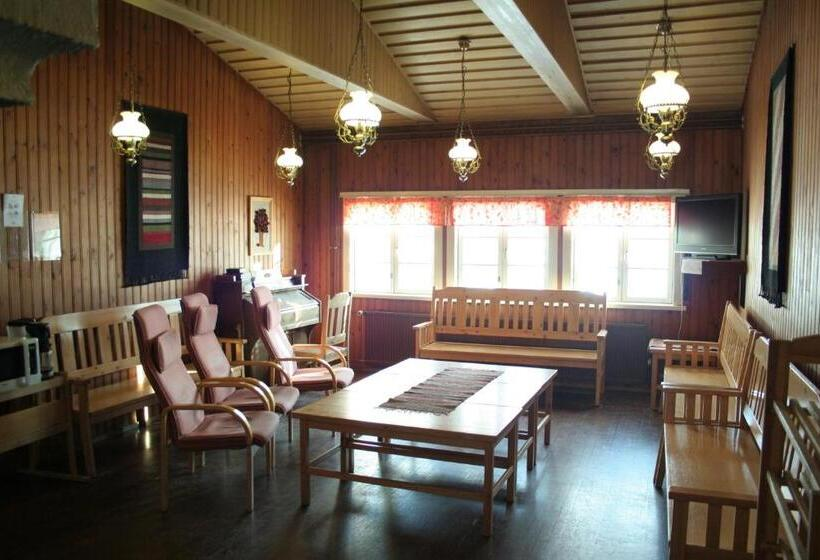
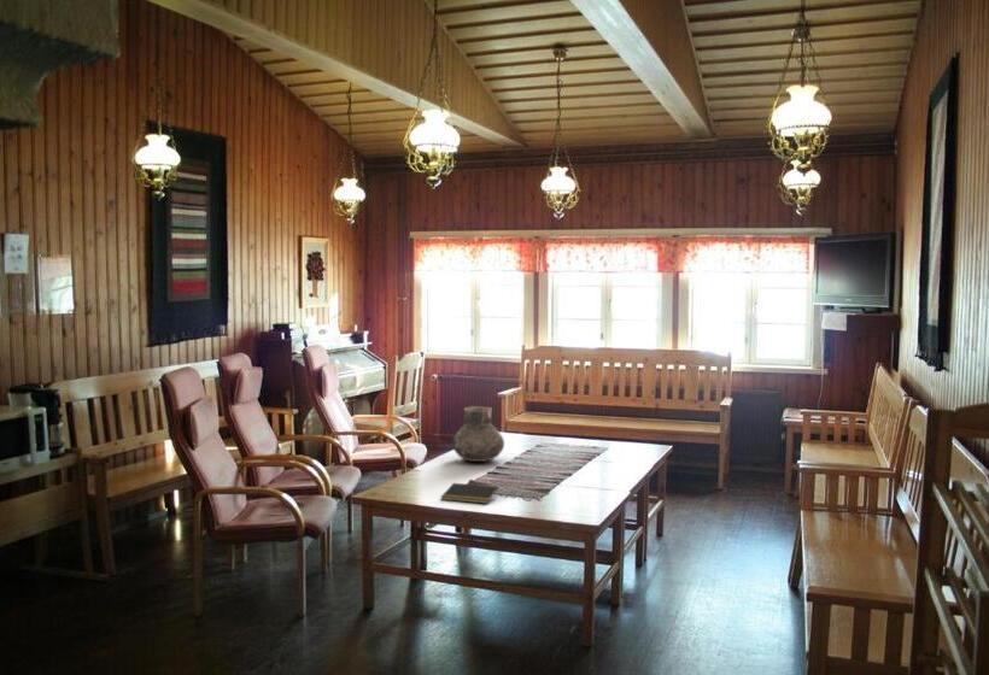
+ vase [451,405,505,463]
+ notepad [440,482,499,505]
